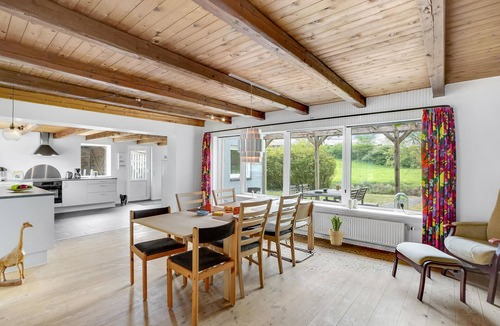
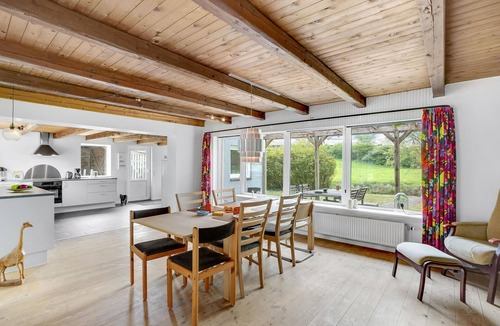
- potted plant [327,215,345,246]
